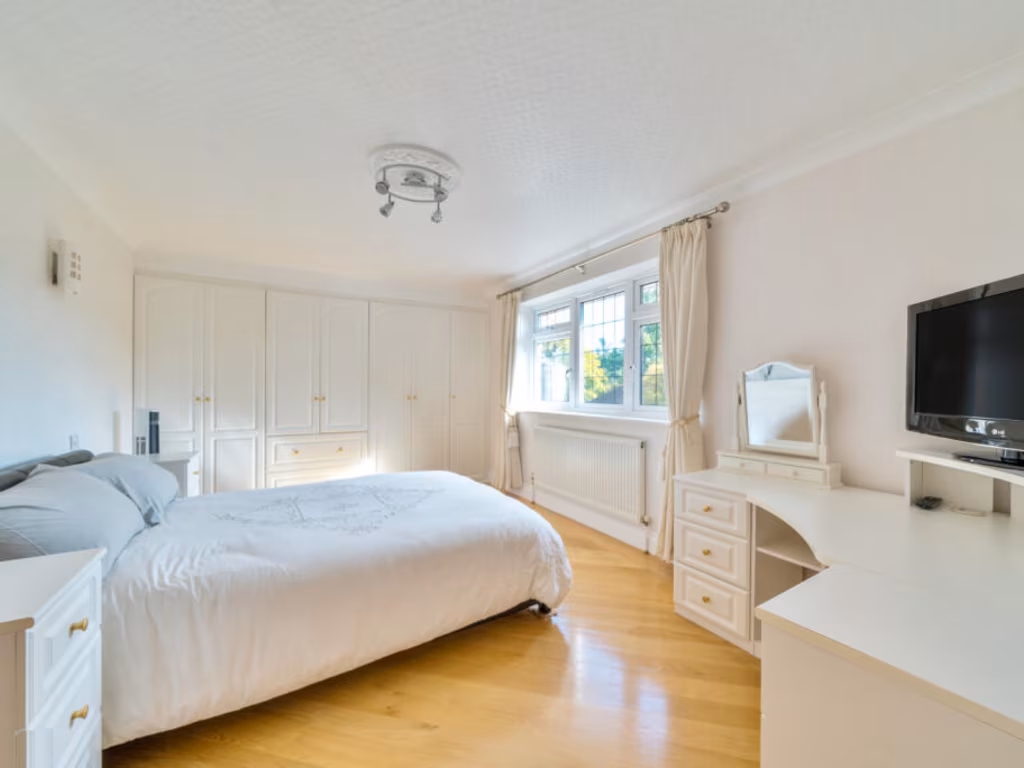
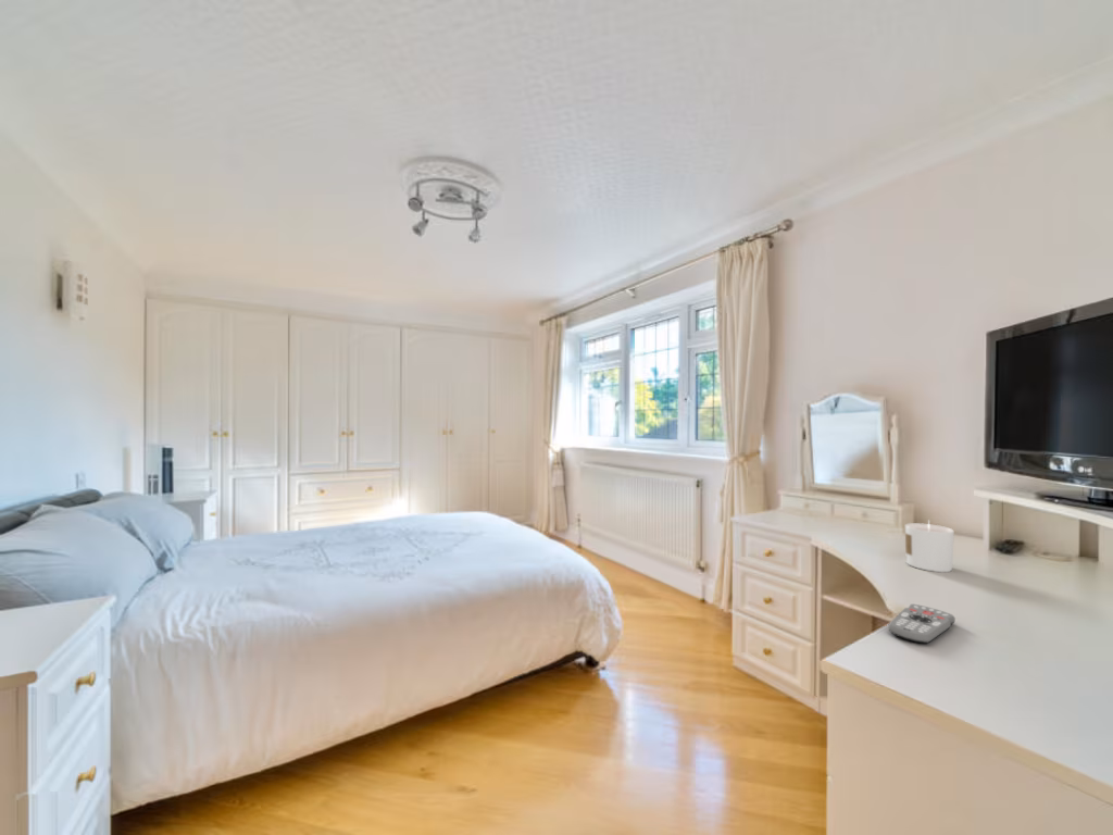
+ candle [904,519,955,573]
+ remote control [887,603,956,645]
